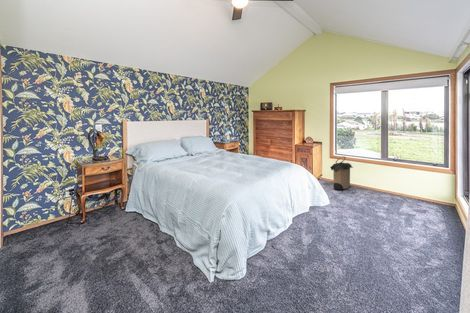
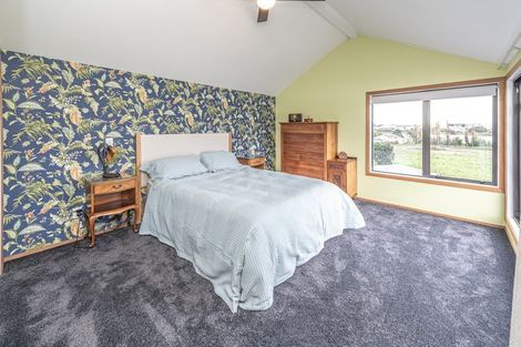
- laundry hamper [329,156,354,190]
